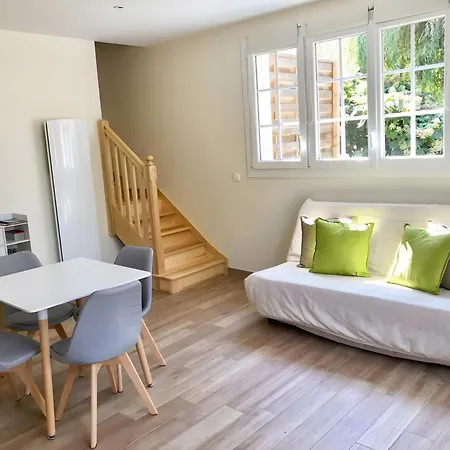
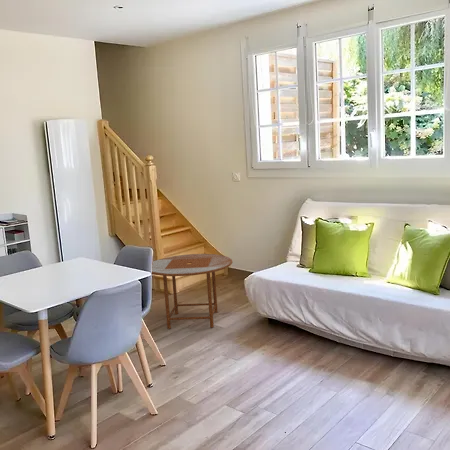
+ side table [151,253,233,330]
